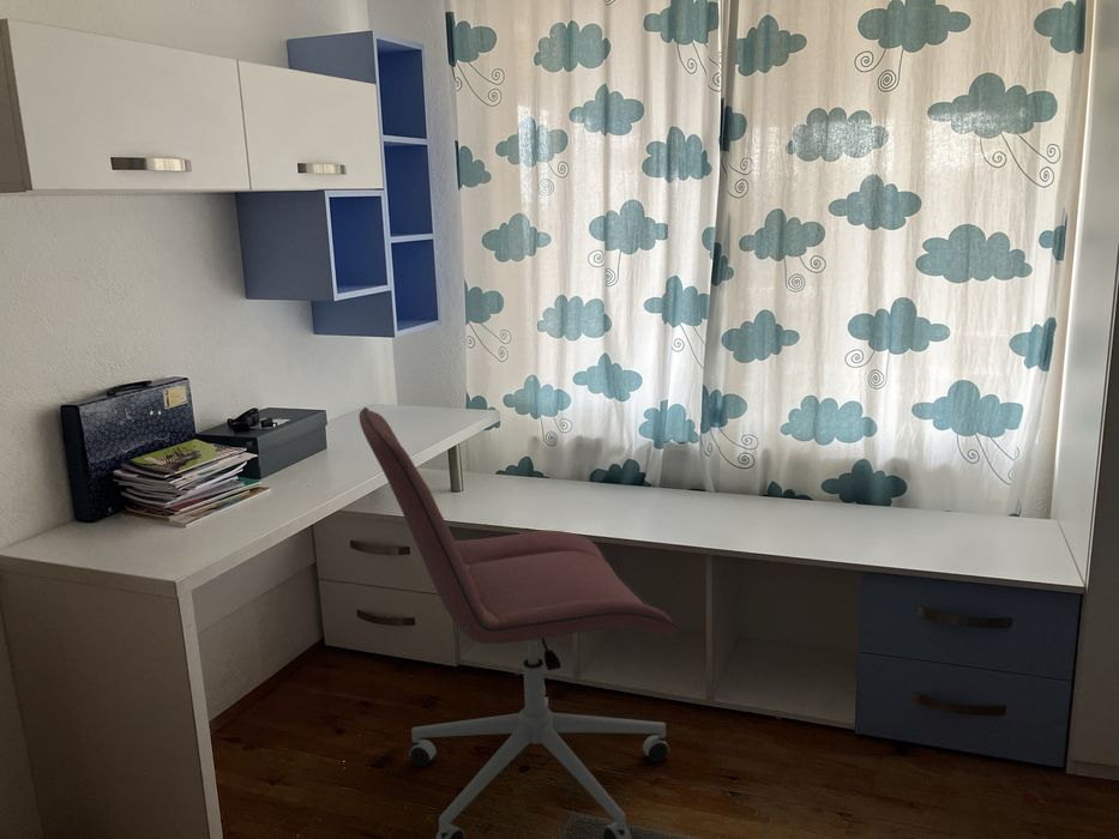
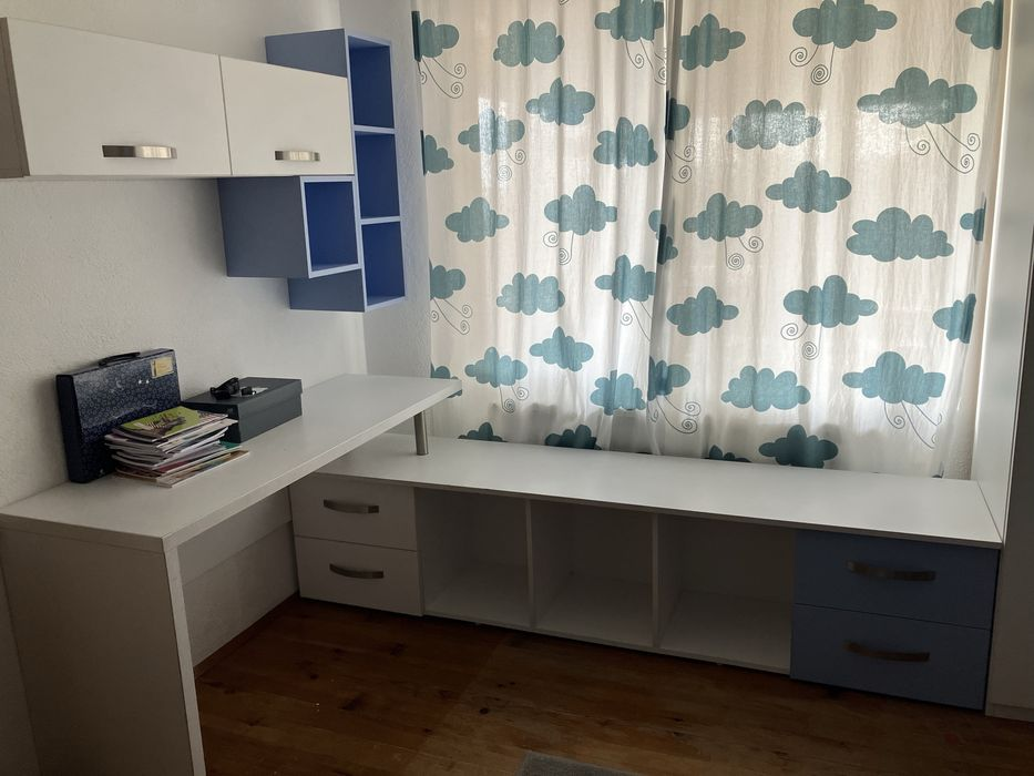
- office chair [357,406,680,839]
